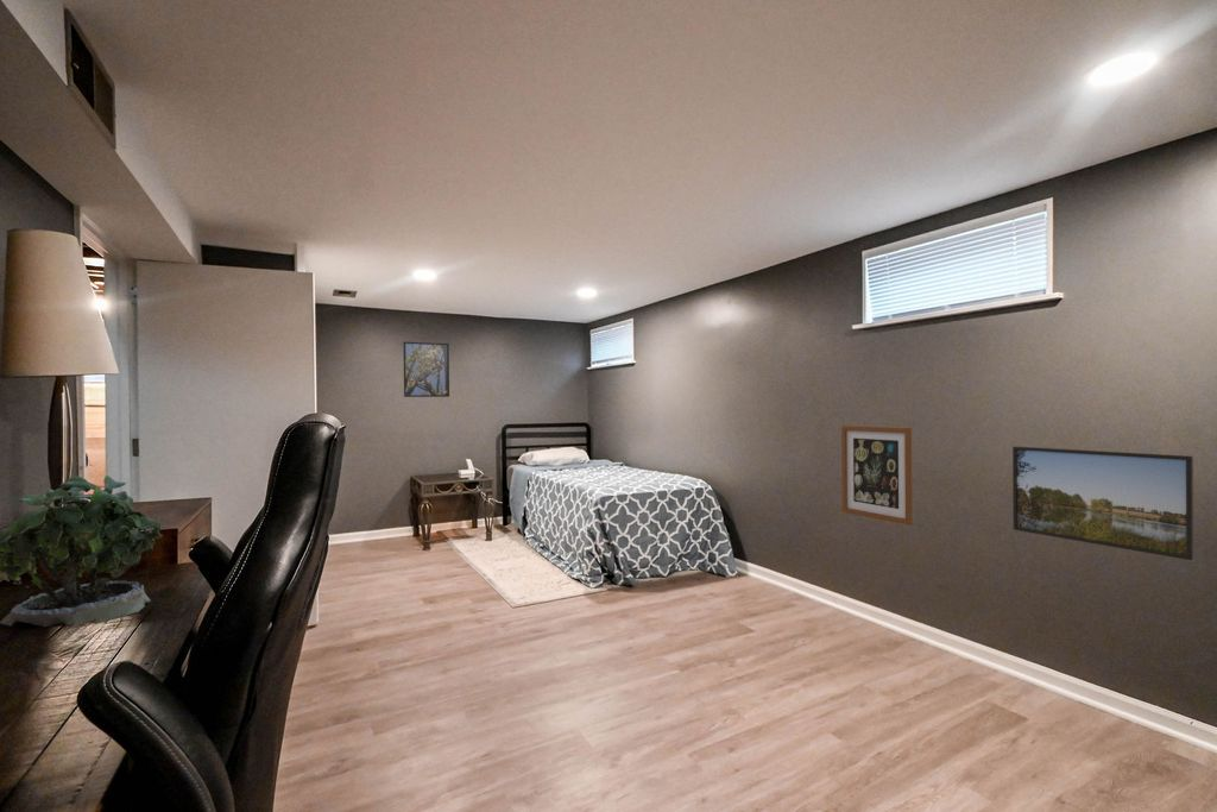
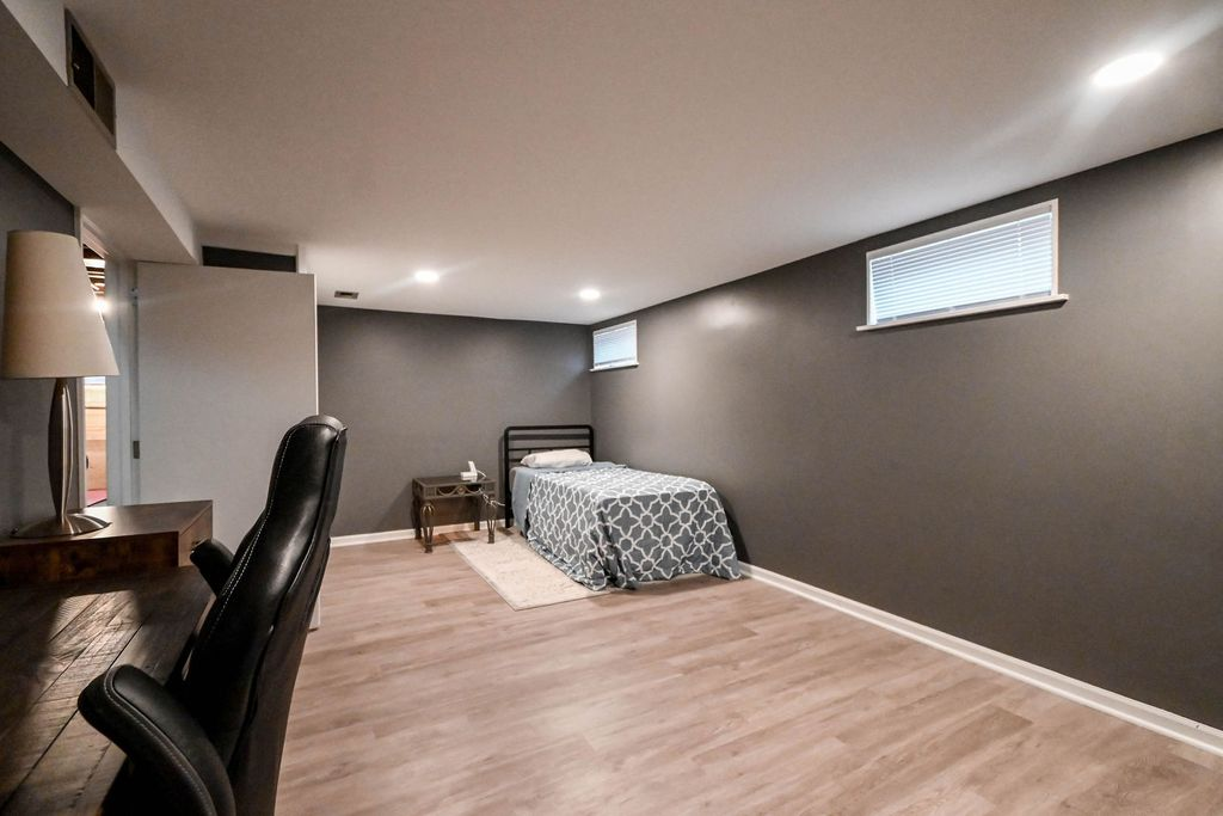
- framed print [1011,445,1194,561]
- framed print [403,341,450,398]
- potted plant [0,465,164,628]
- wall art [840,424,914,527]
